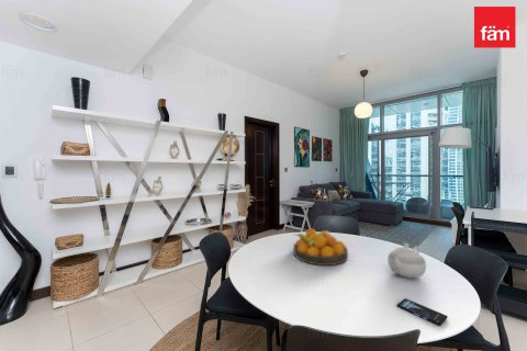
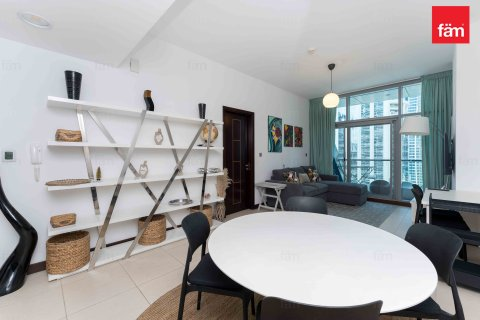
- smartphone [396,297,449,327]
- teapot [386,242,427,279]
- fruit bowl [292,227,349,267]
